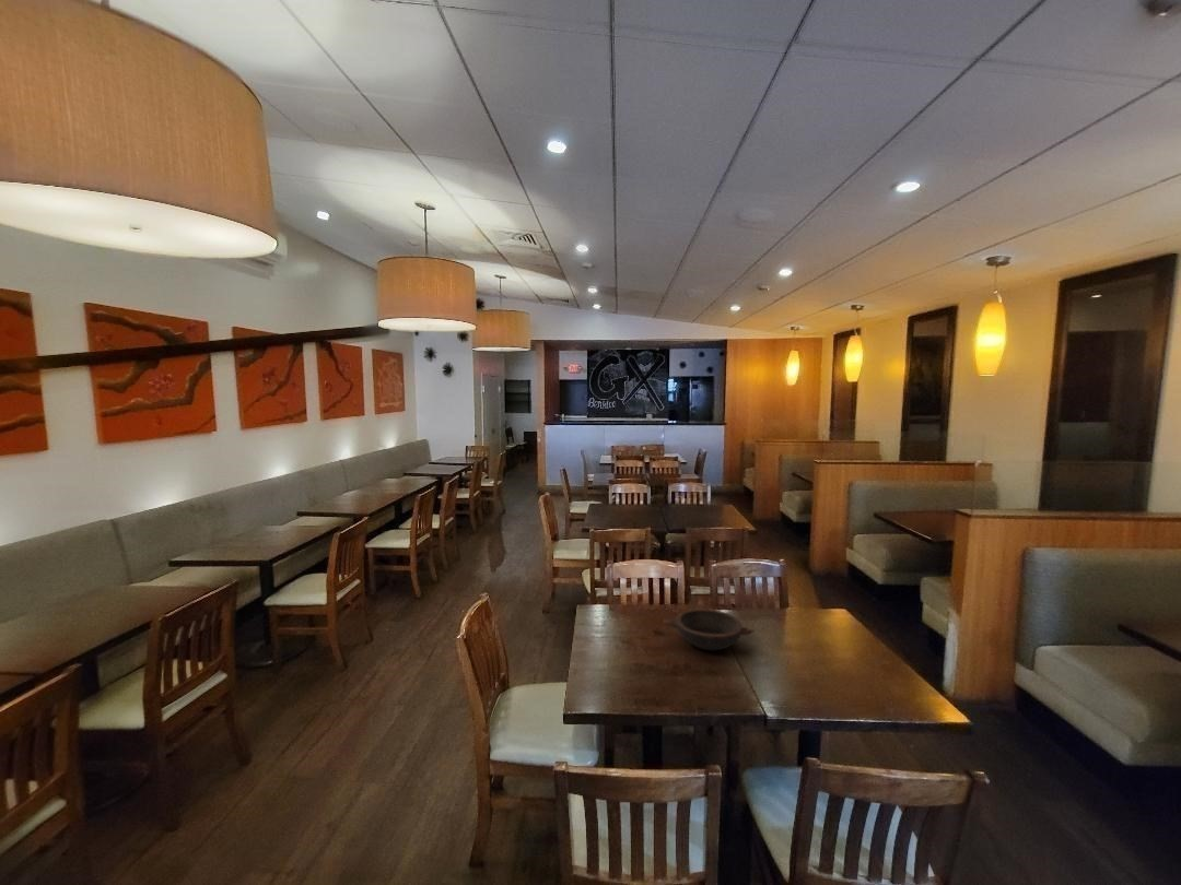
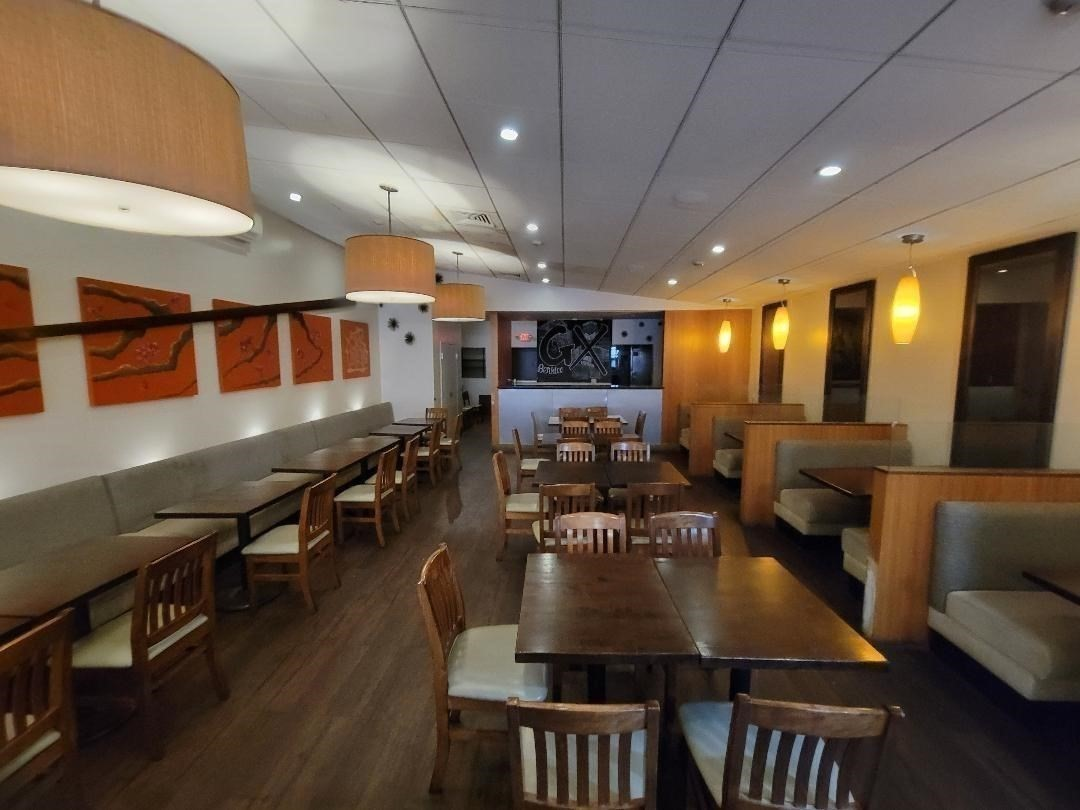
- bowl [663,609,756,651]
